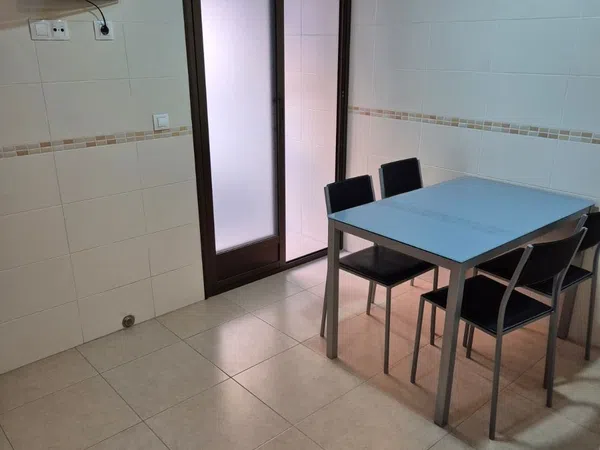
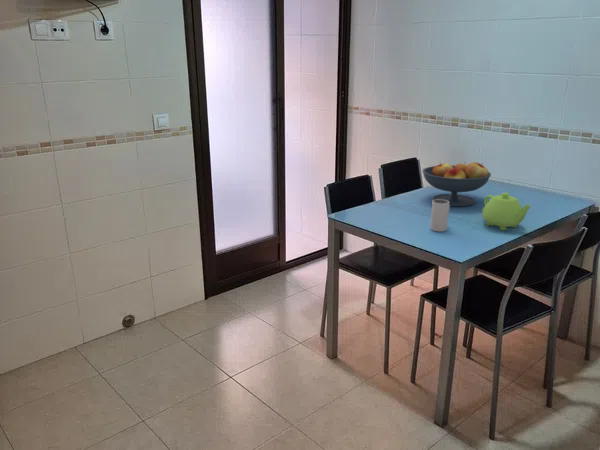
+ mug [429,199,451,232]
+ teapot [481,192,532,231]
+ fruit bowl [421,161,492,207]
